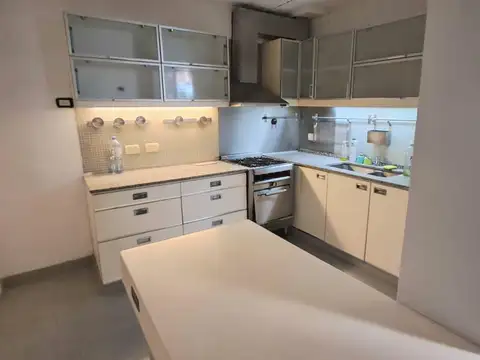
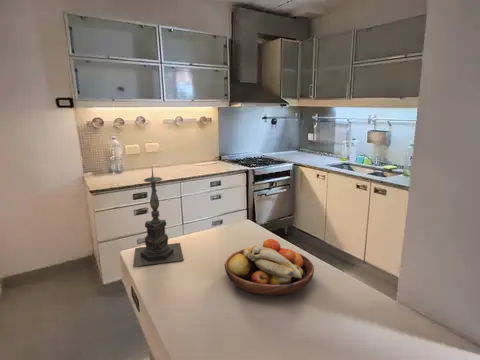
+ candle holder [132,167,185,268]
+ fruit bowl [224,238,315,296]
